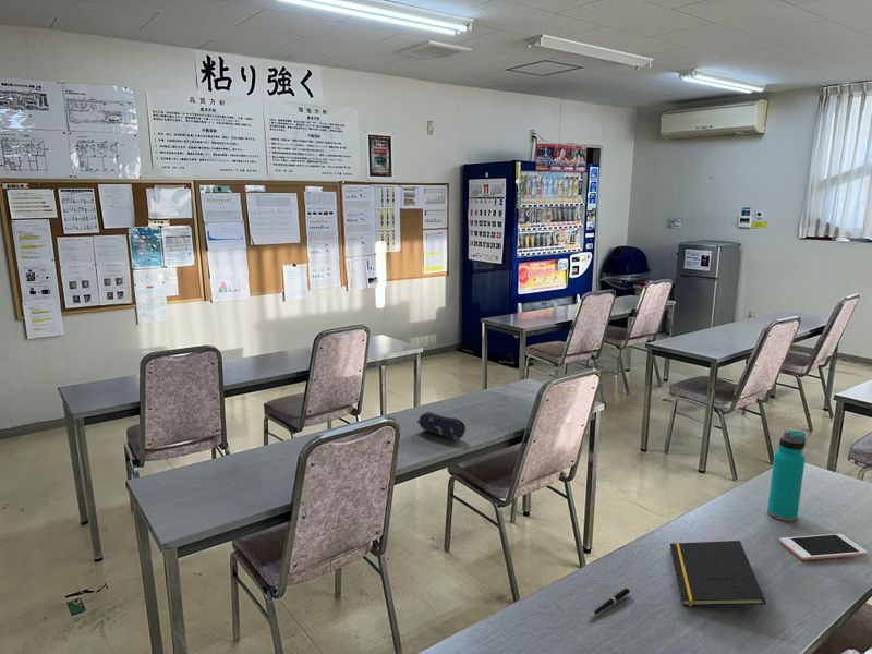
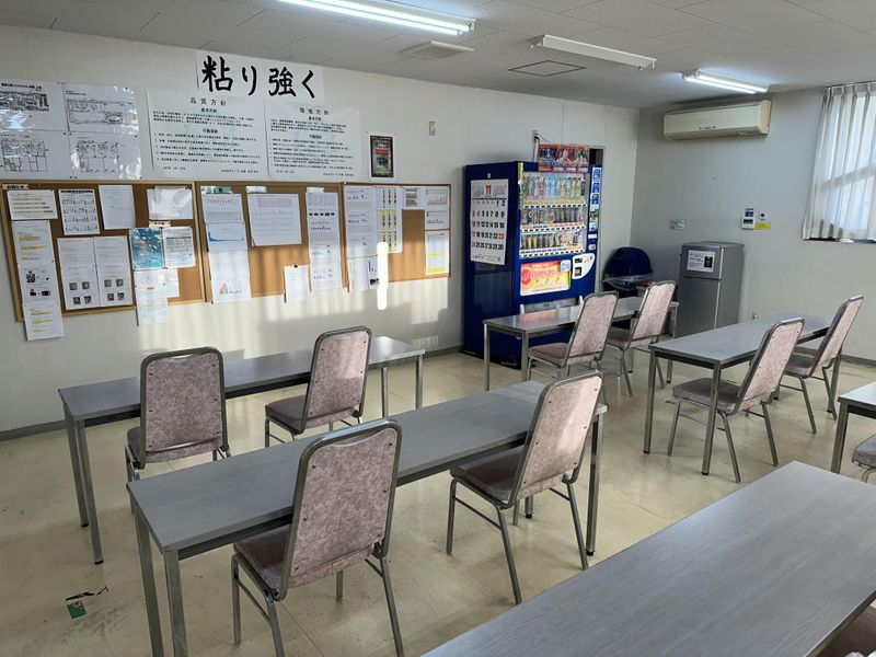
- notepad [669,540,766,607]
- pen [588,586,631,619]
- pencil case [416,411,467,440]
- cell phone [778,533,869,561]
- water bottle [766,429,807,522]
